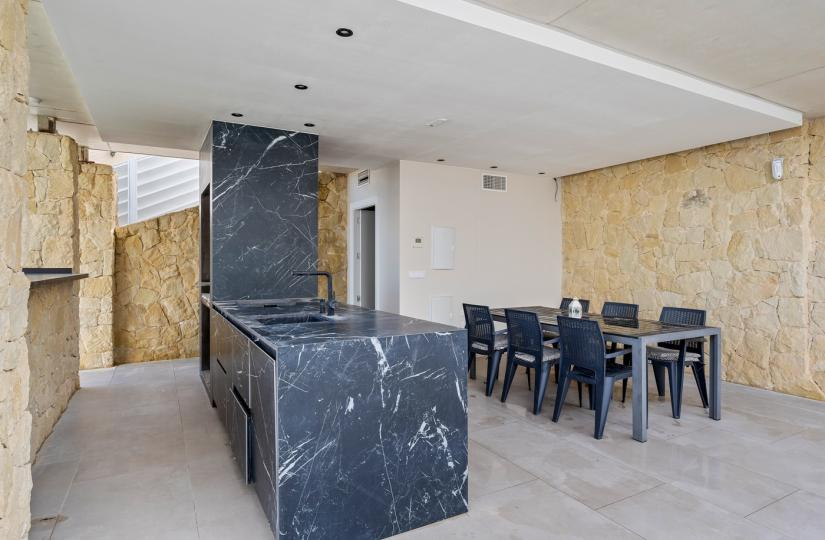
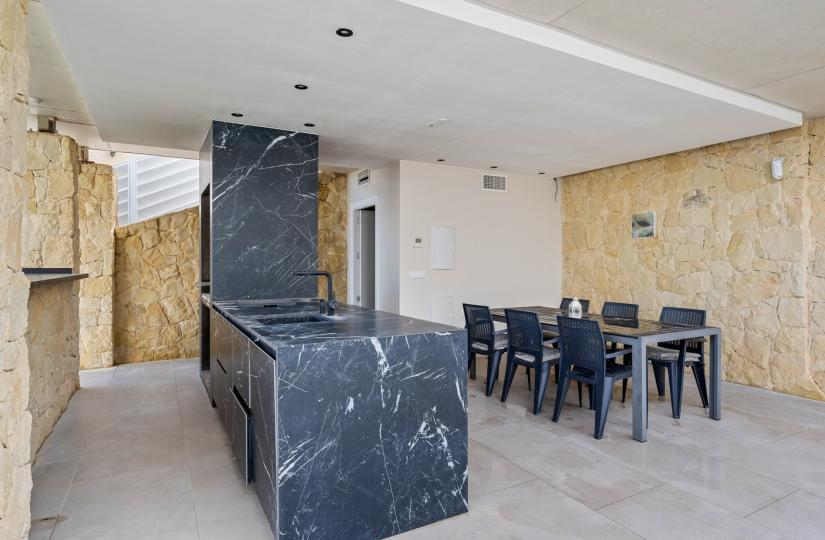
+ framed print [630,211,657,239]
